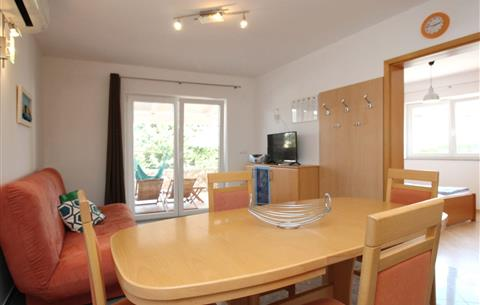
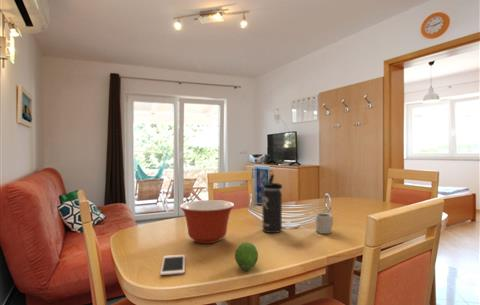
+ thermos bottle [261,174,283,234]
+ mixing bowl [179,199,235,244]
+ cell phone [159,254,186,276]
+ cup [315,212,334,235]
+ fruit [234,241,259,272]
